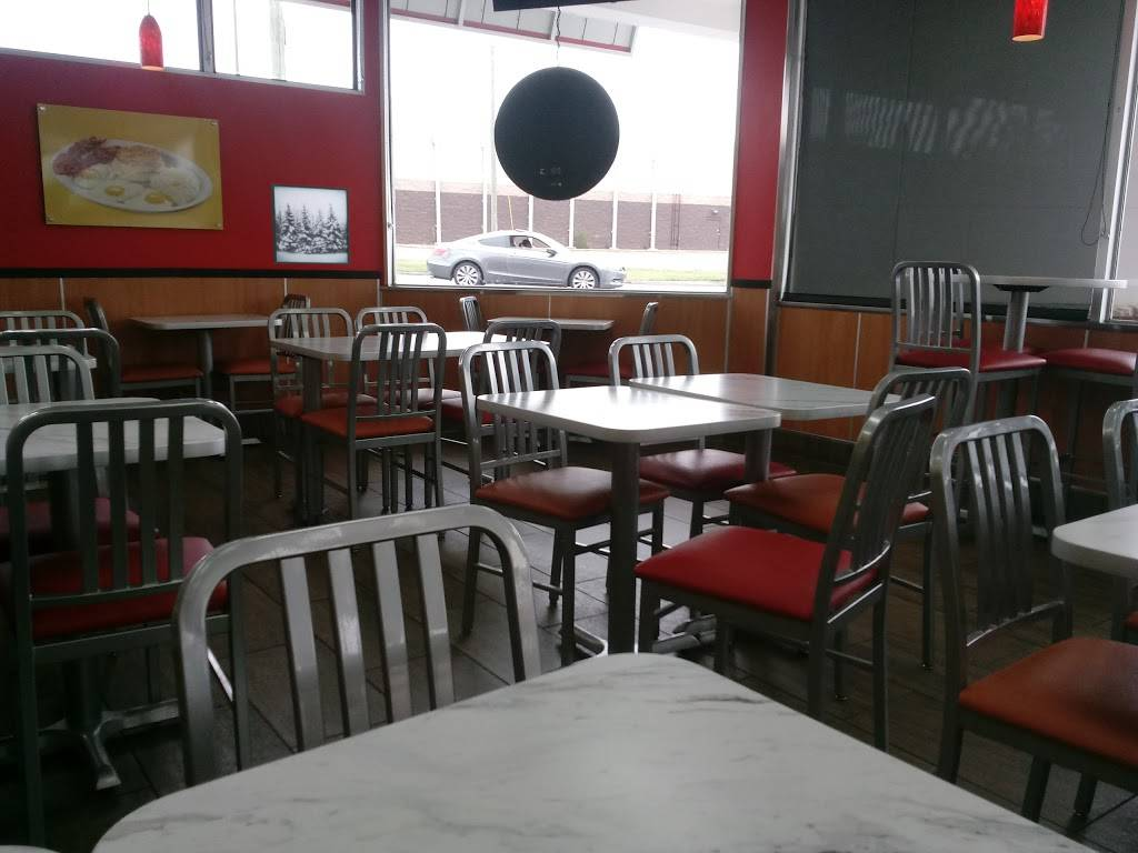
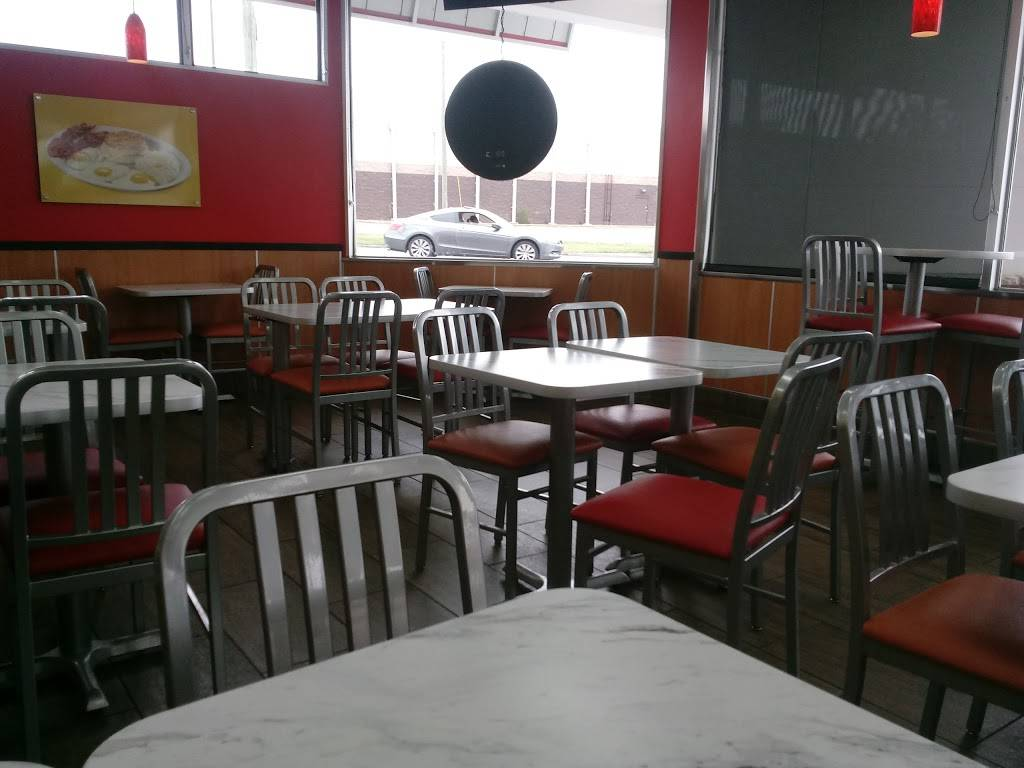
- wall art [270,182,351,267]
